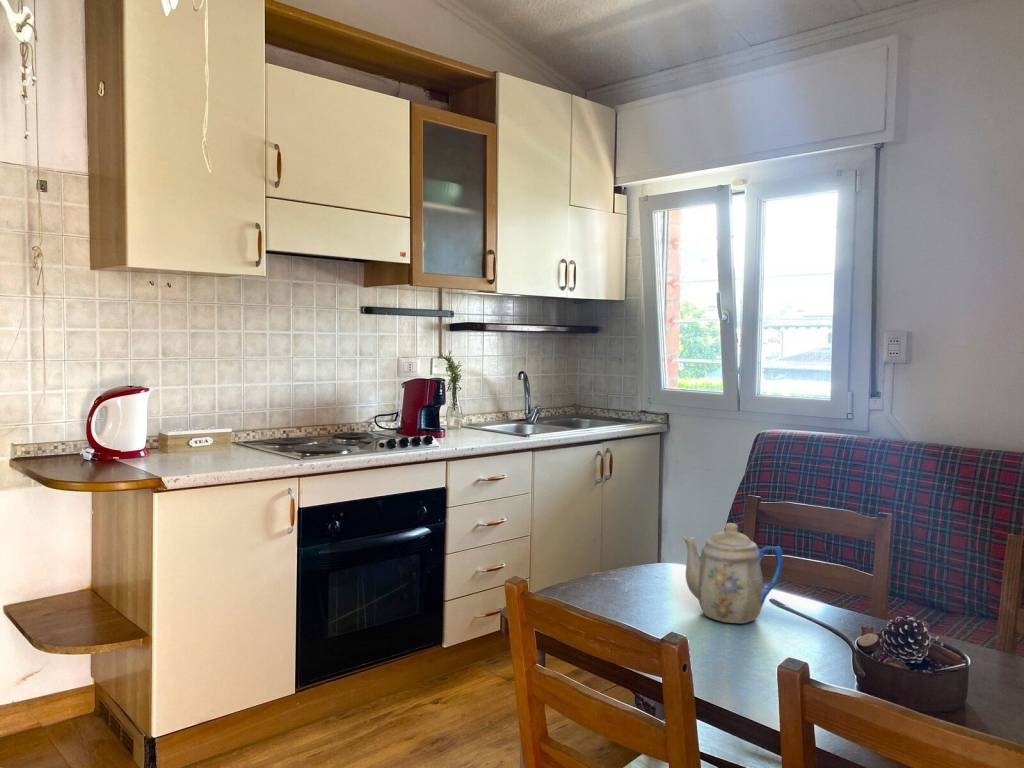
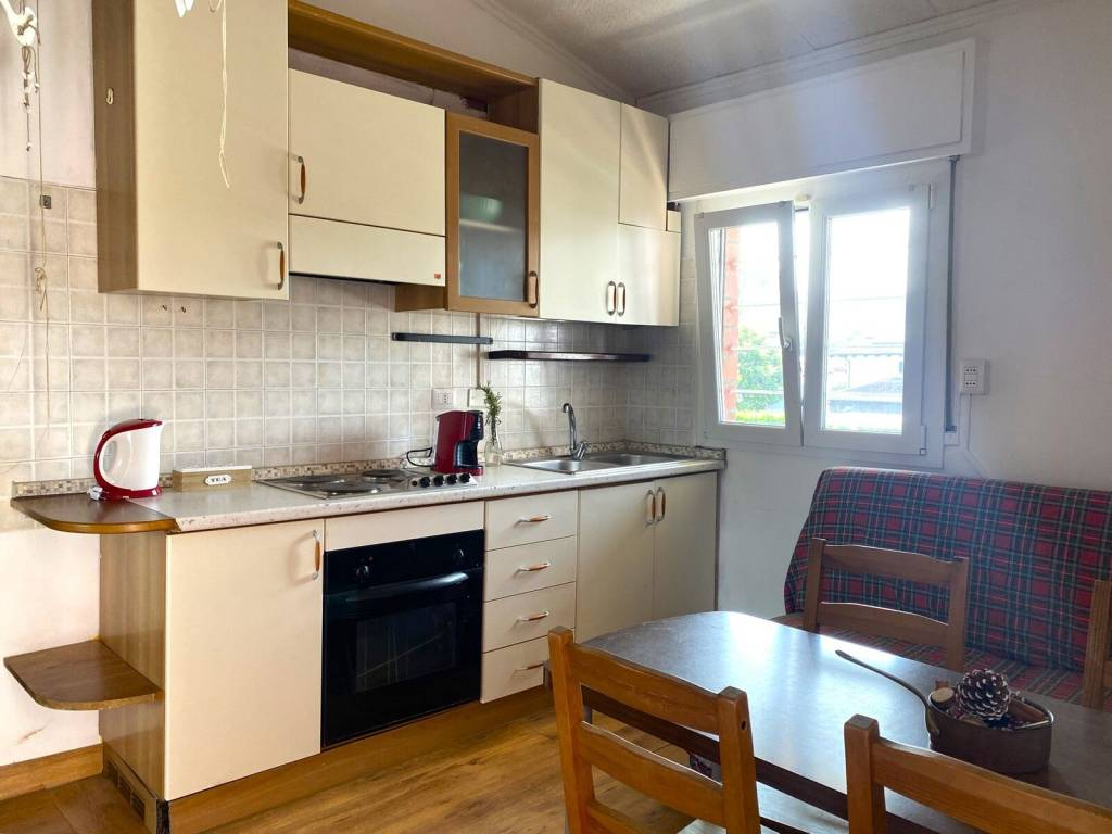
- teapot [682,522,784,624]
